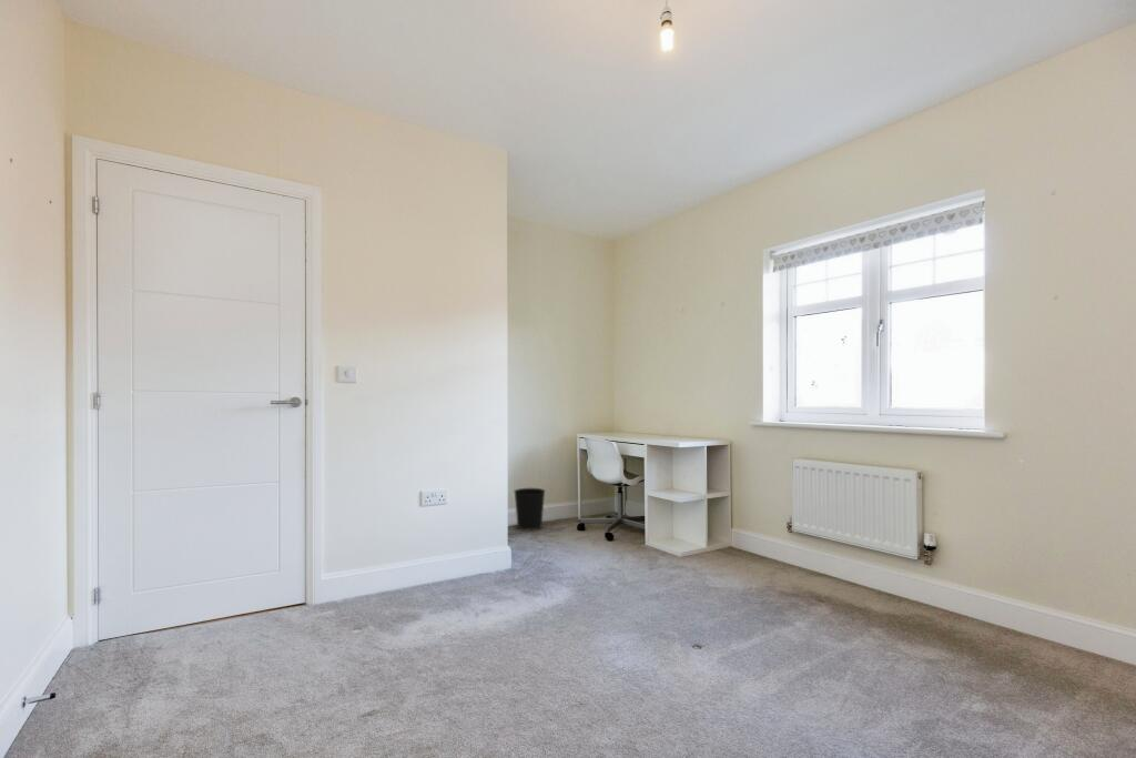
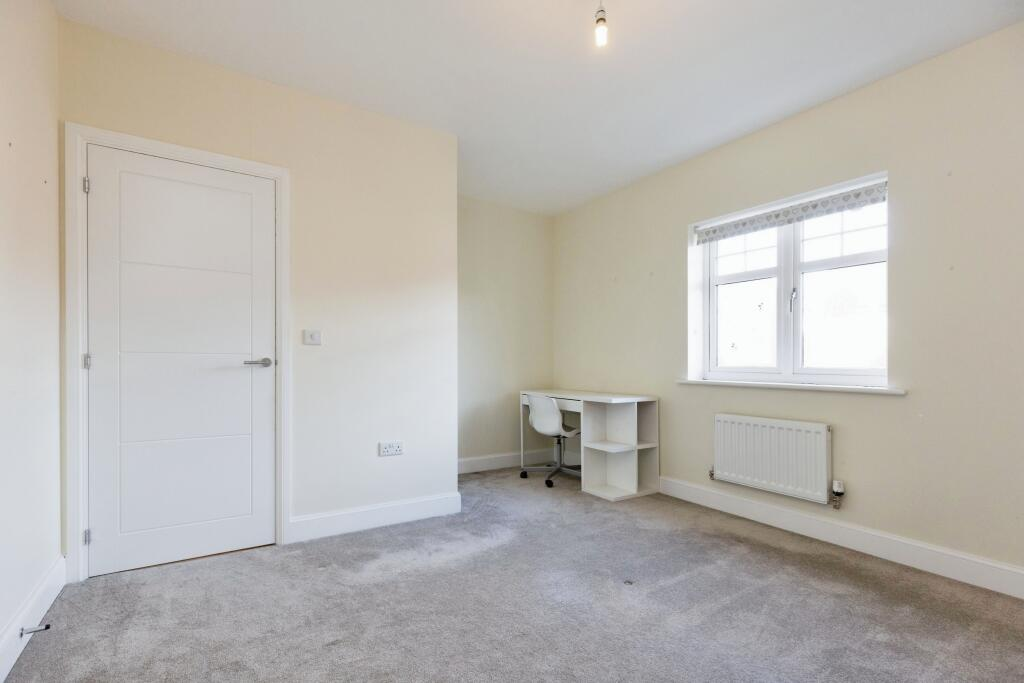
- wastebasket [513,487,547,532]
